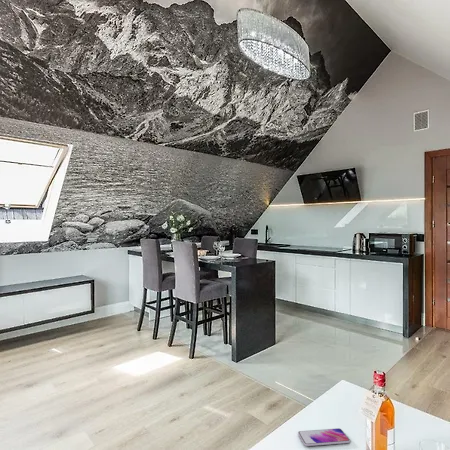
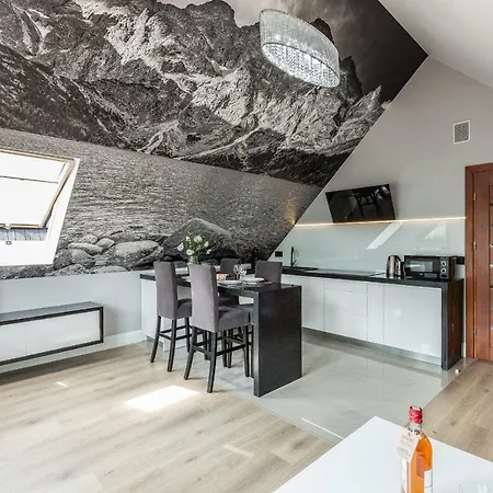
- smartphone [297,427,351,447]
